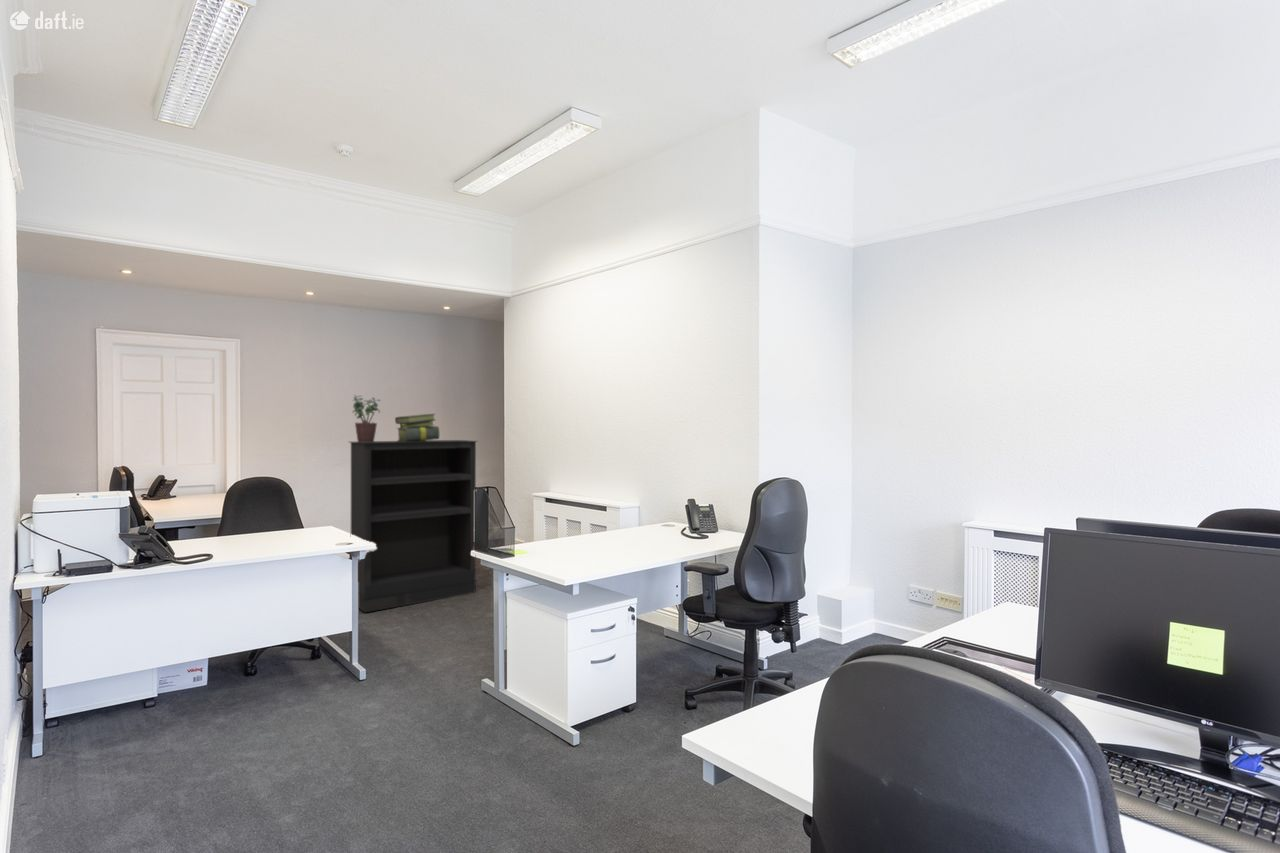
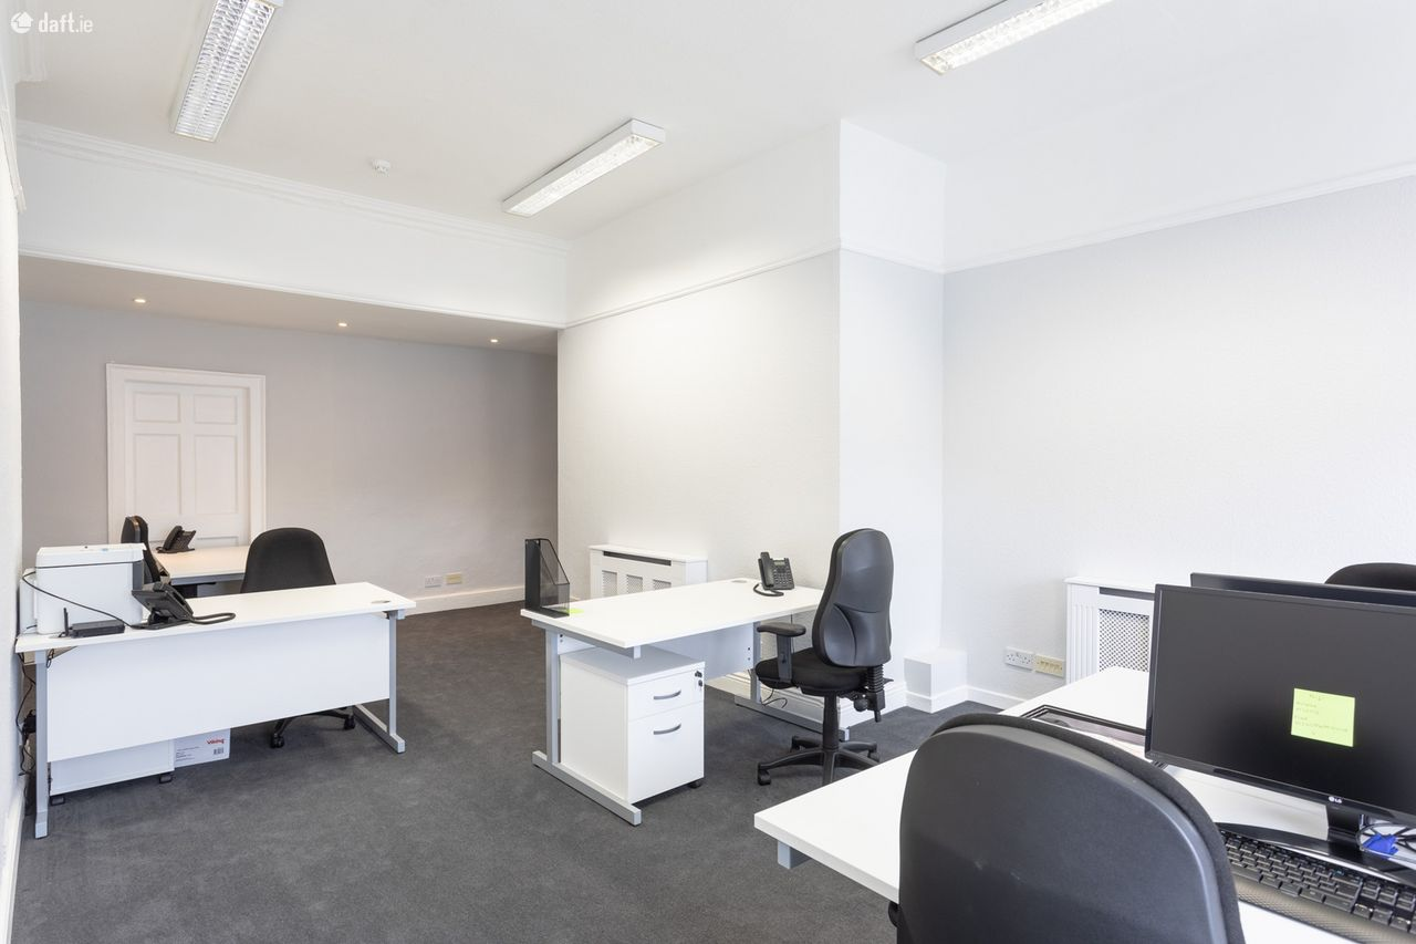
- stack of books [394,413,440,441]
- bookshelf [348,439,479,613]
- potted plant [352,394,382,442]
